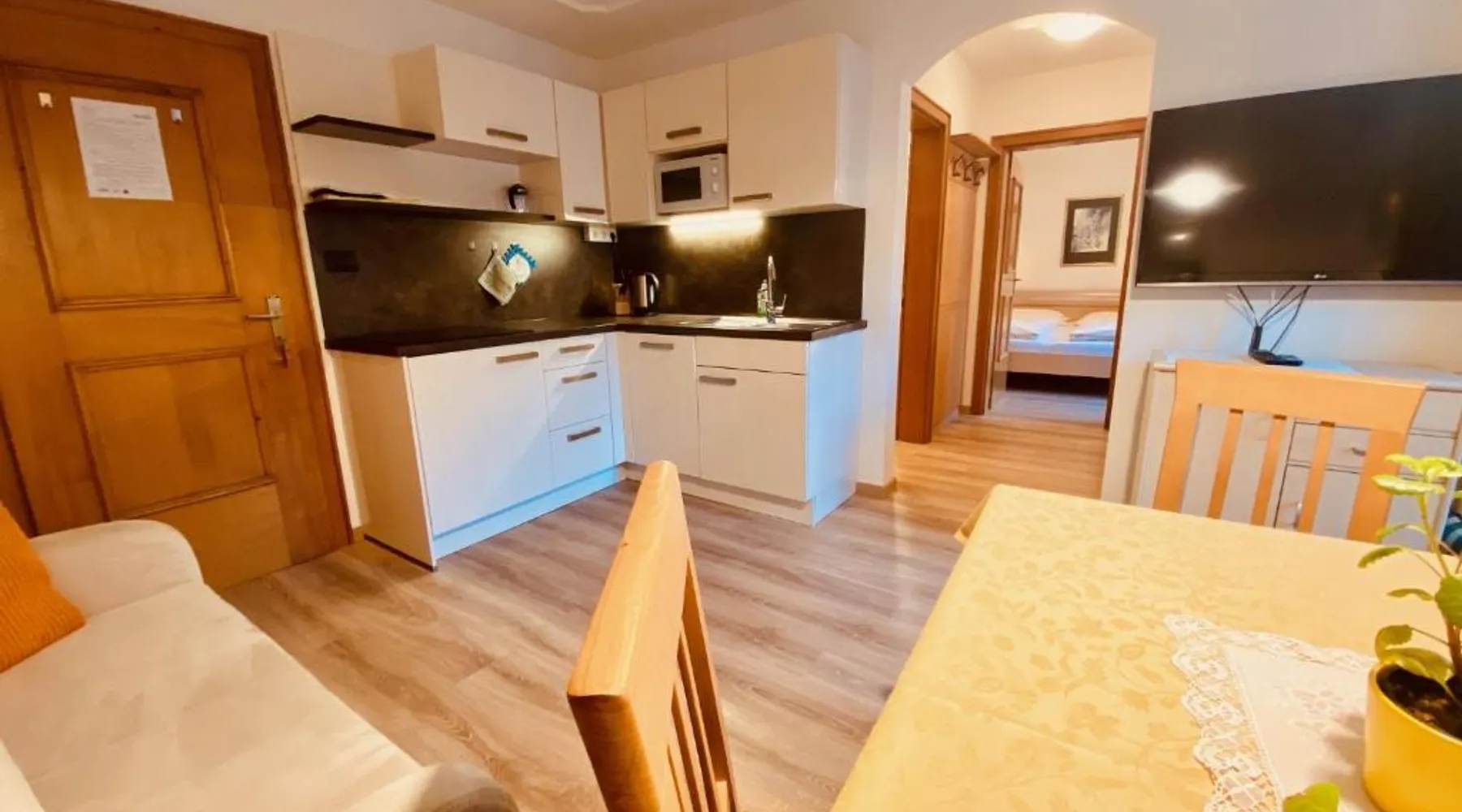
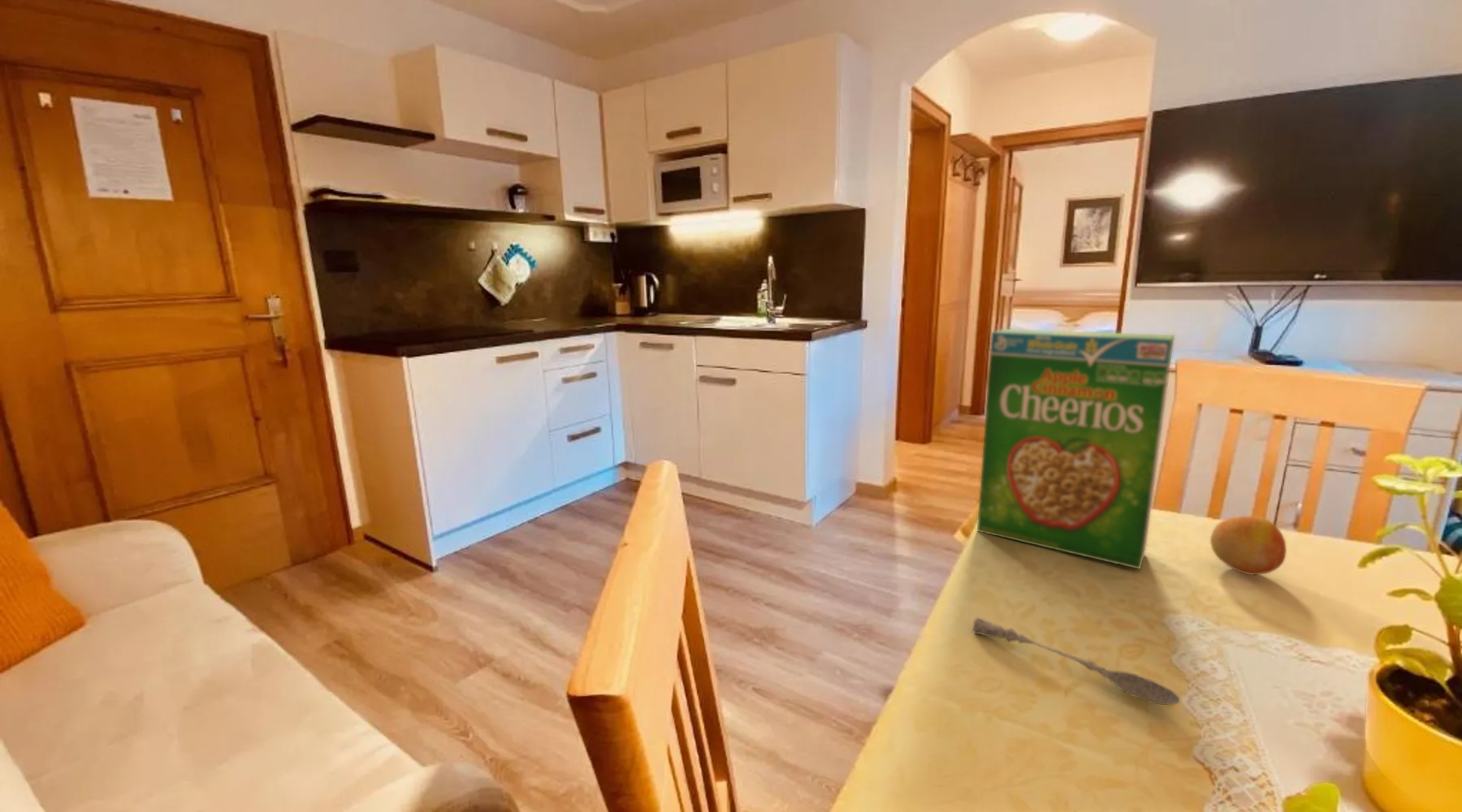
+ cereal box [976,328,1175,570]
+ soupspoon [971,616,1181,706]
+ fruit [1209,516,1287,576]
